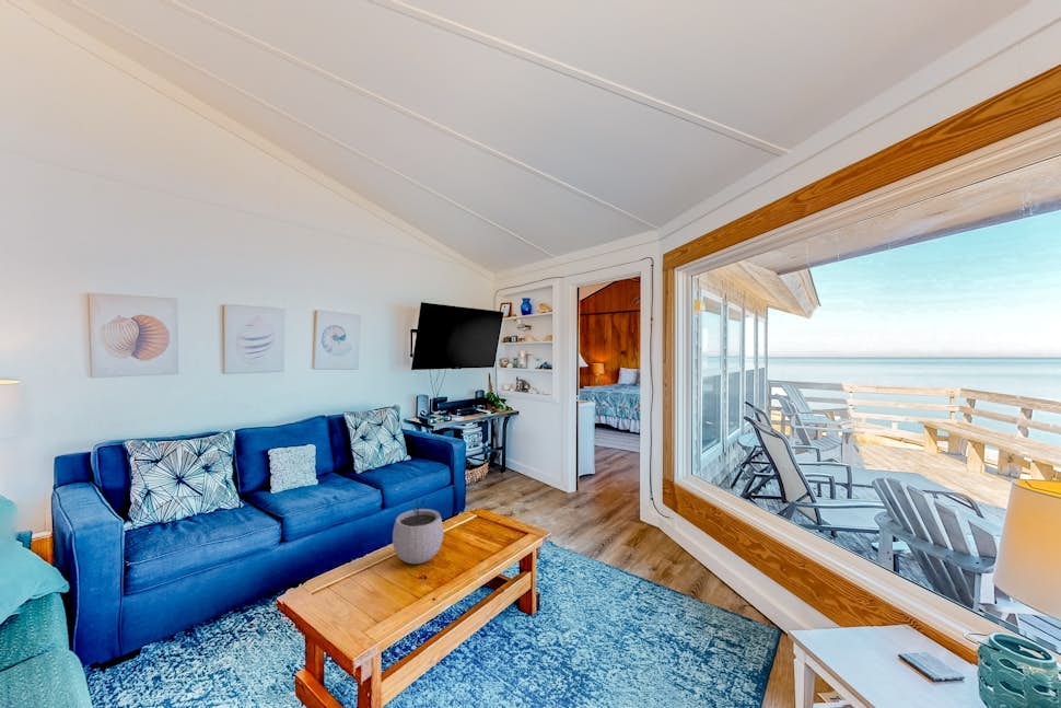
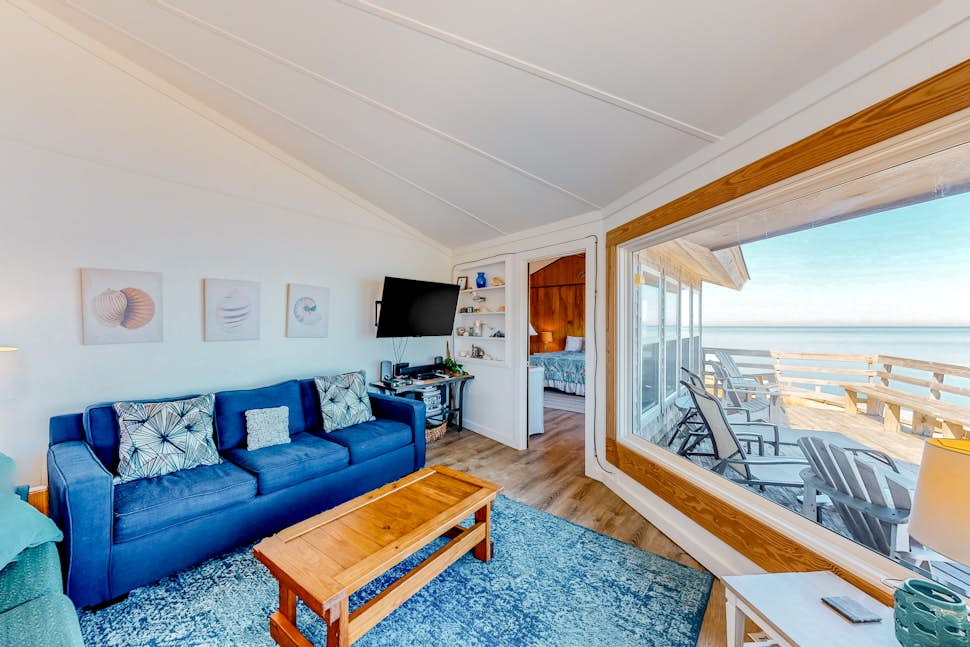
- plant pot [392,497,444,565]
